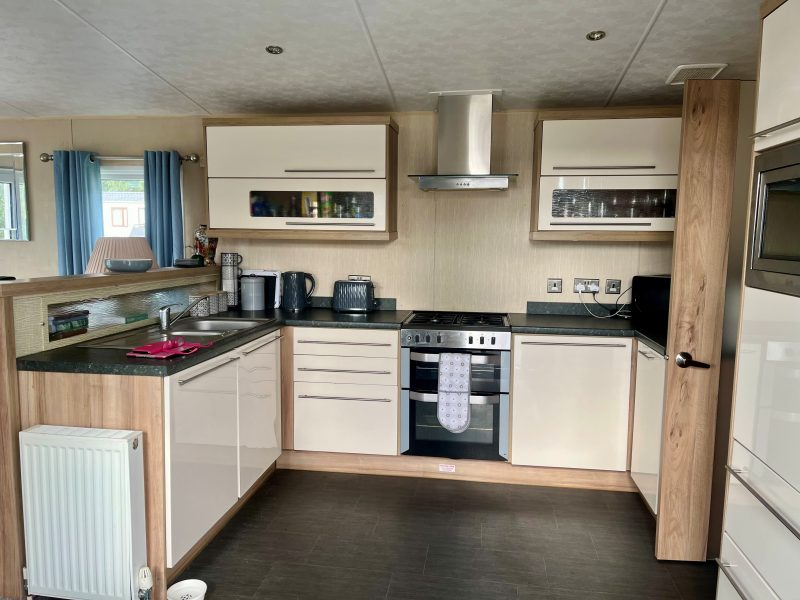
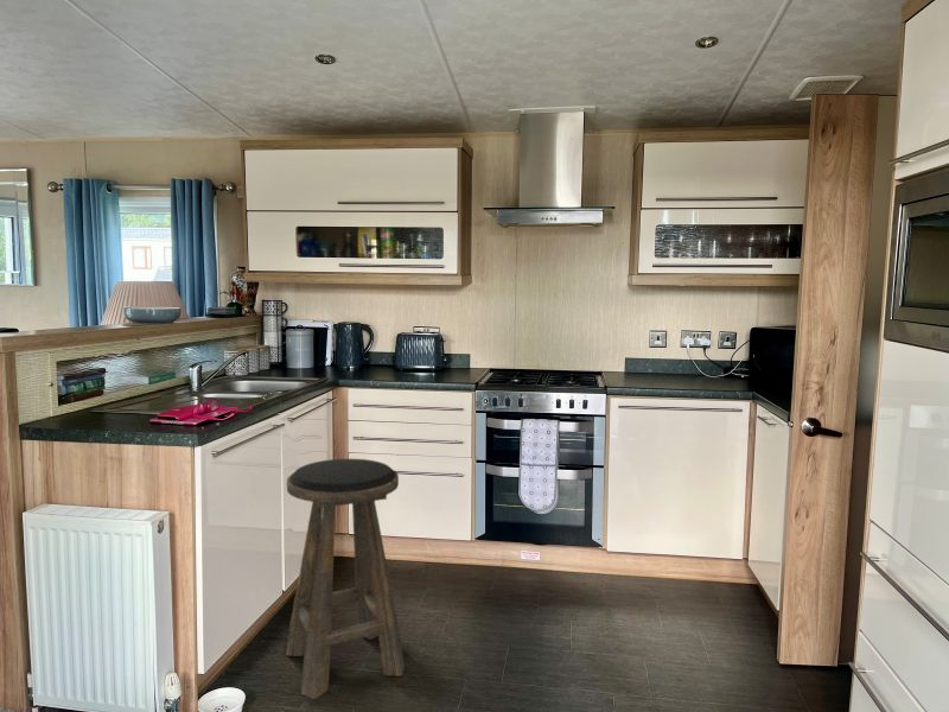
+ stool [286,458,406,700]
